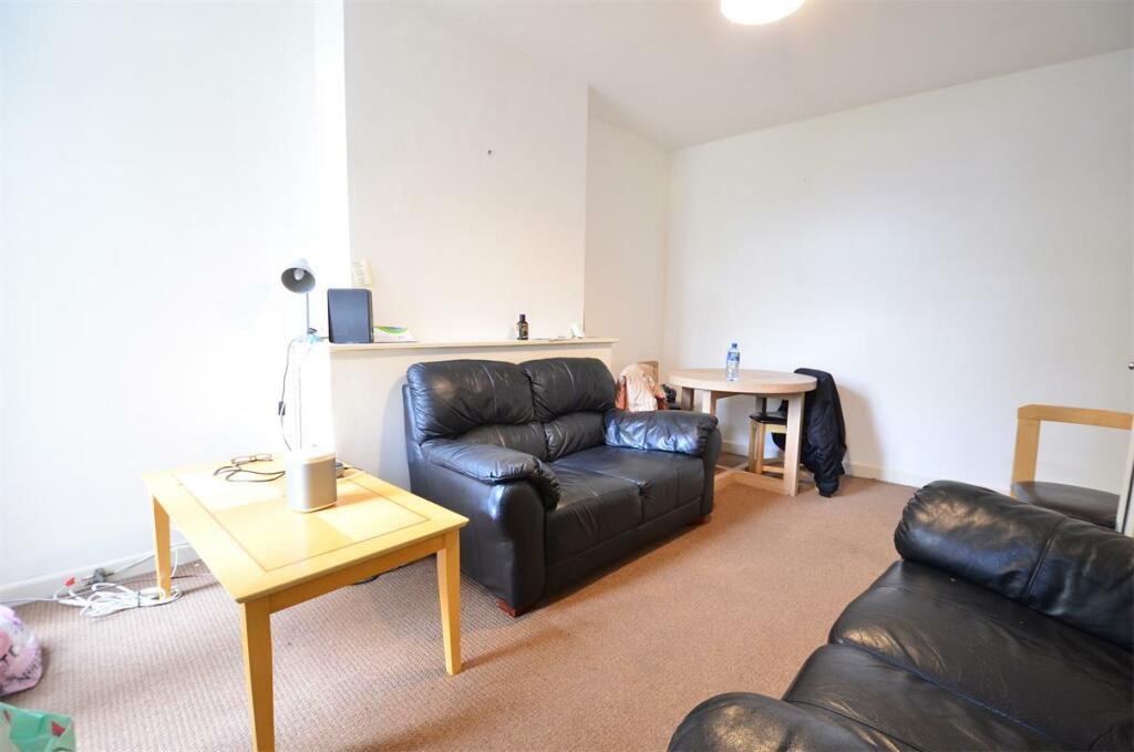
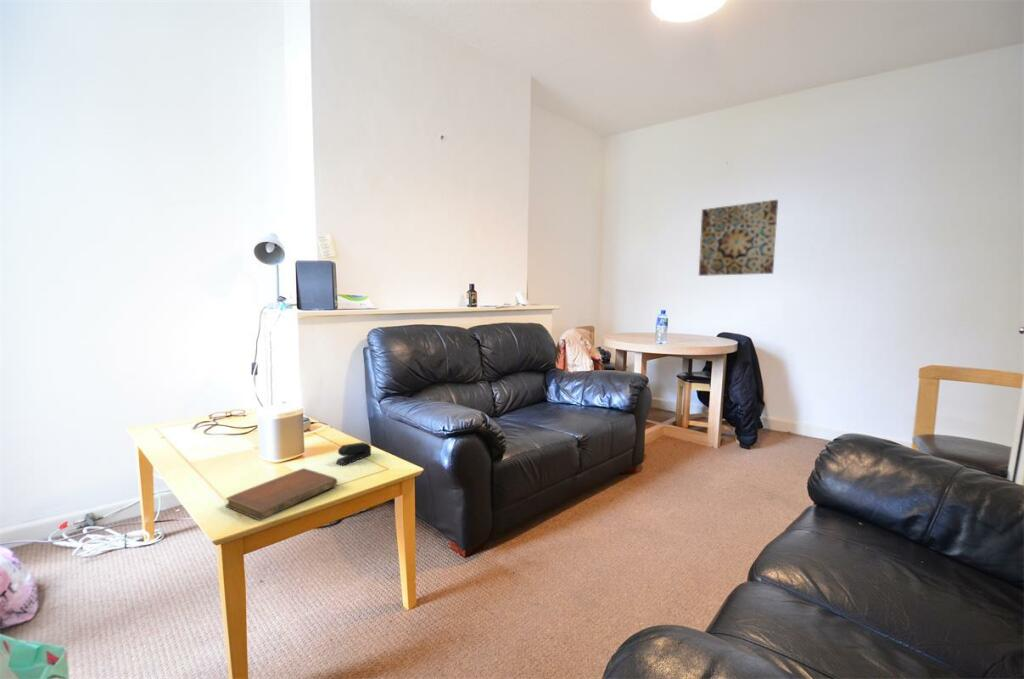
+ stapler [335,441,372,467]
+ wall art [698,199,779,277]
+ notebook [225,467,338,521]
